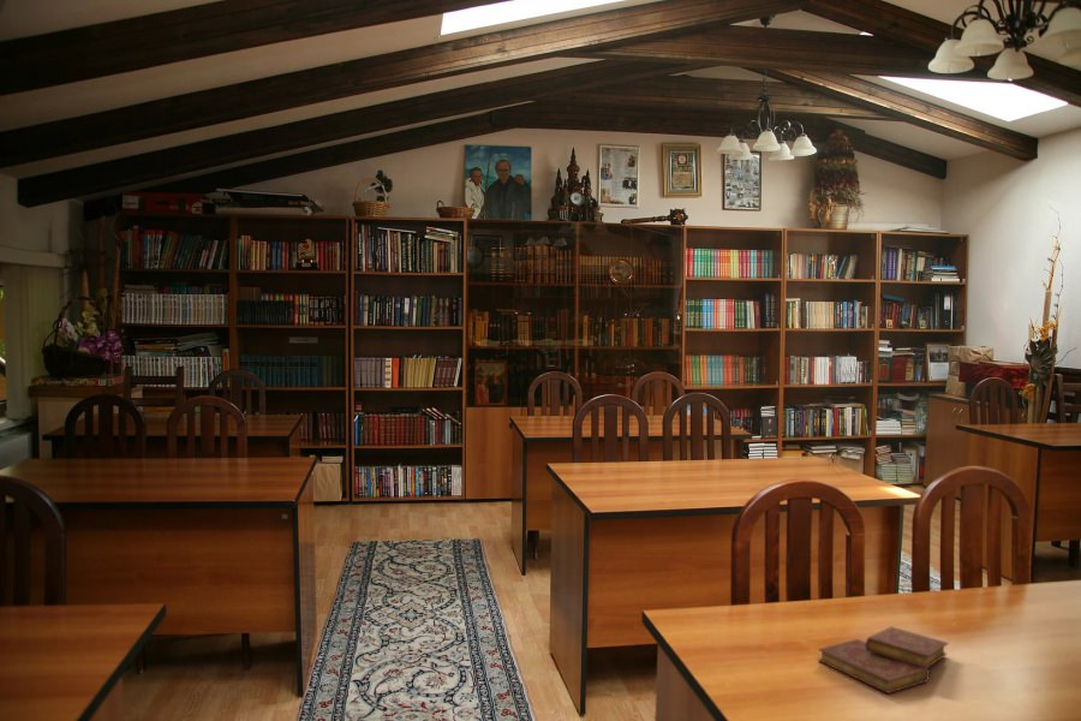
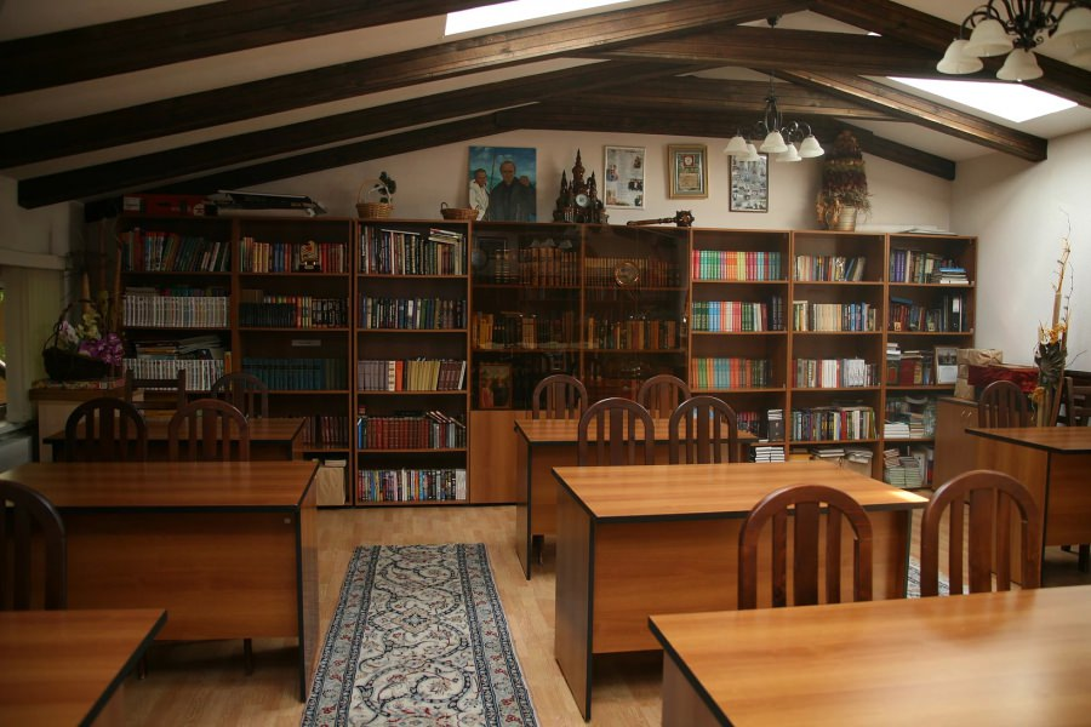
- book [817,626,949,695]
